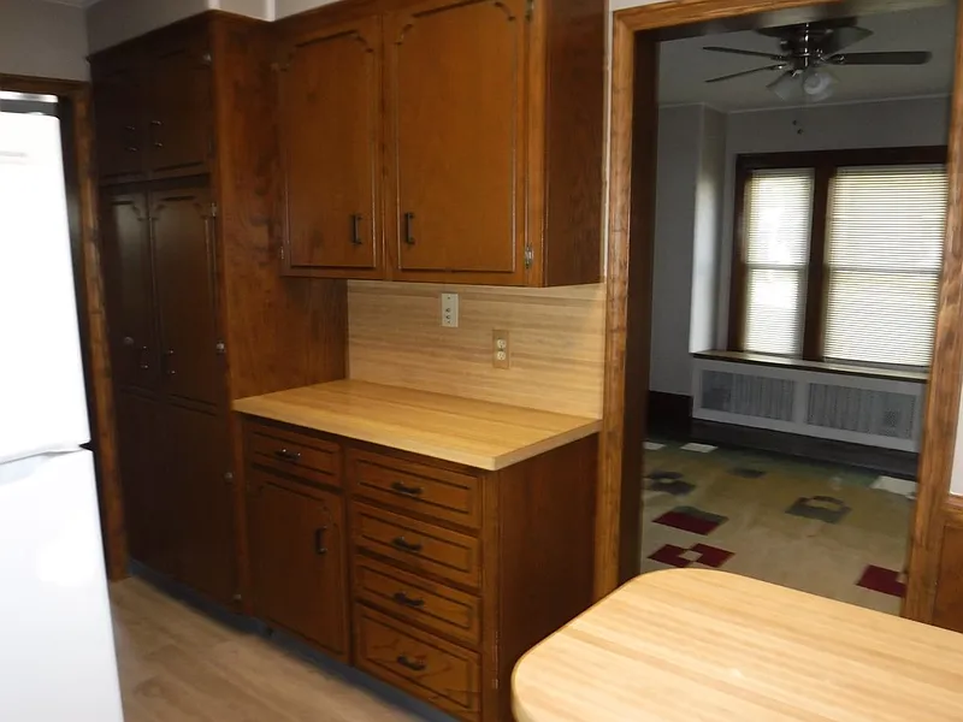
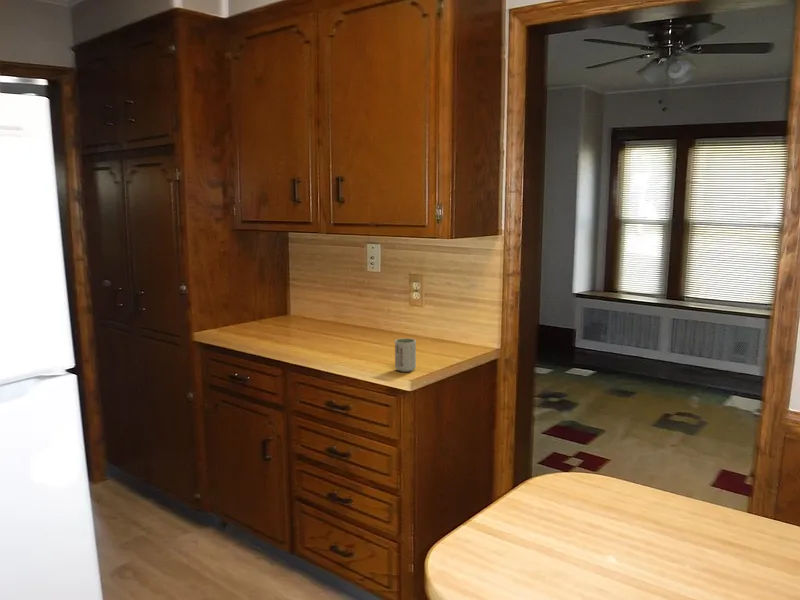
+ cup [394,337,417,373]
